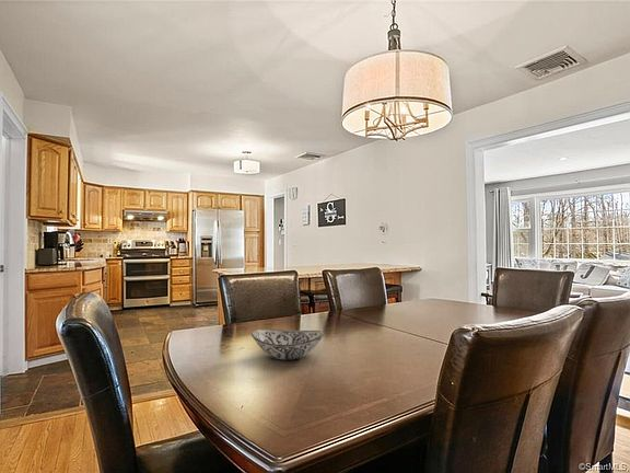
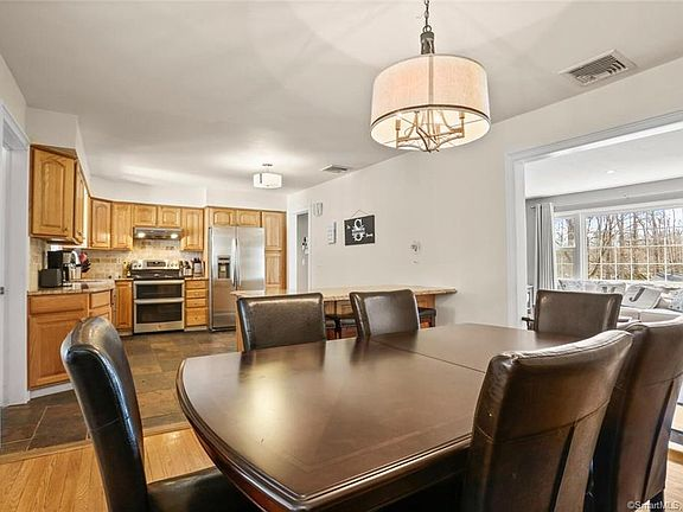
- decorative bowl [250,328,325,361]
